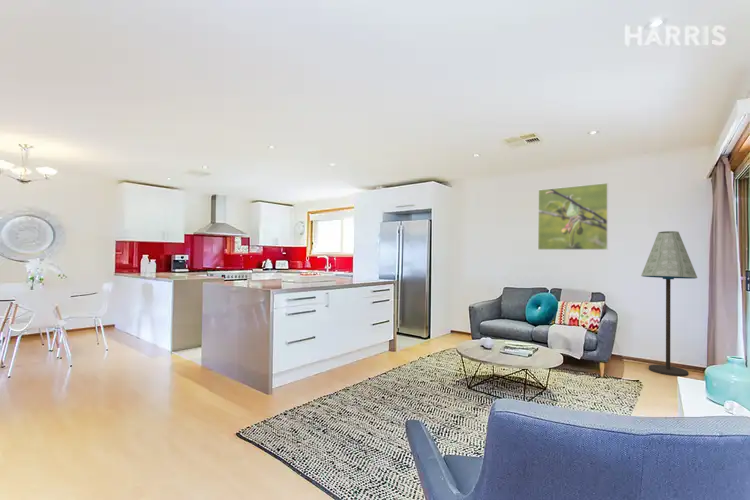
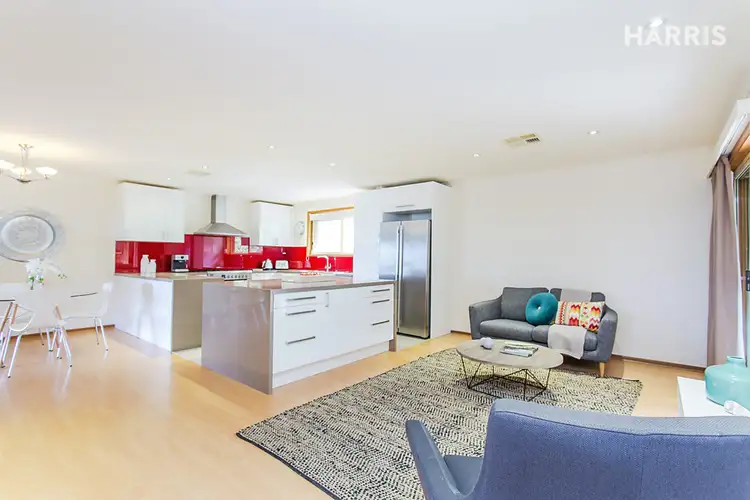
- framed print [537,182,609,251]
- floor lamp [640,230,698,377]
